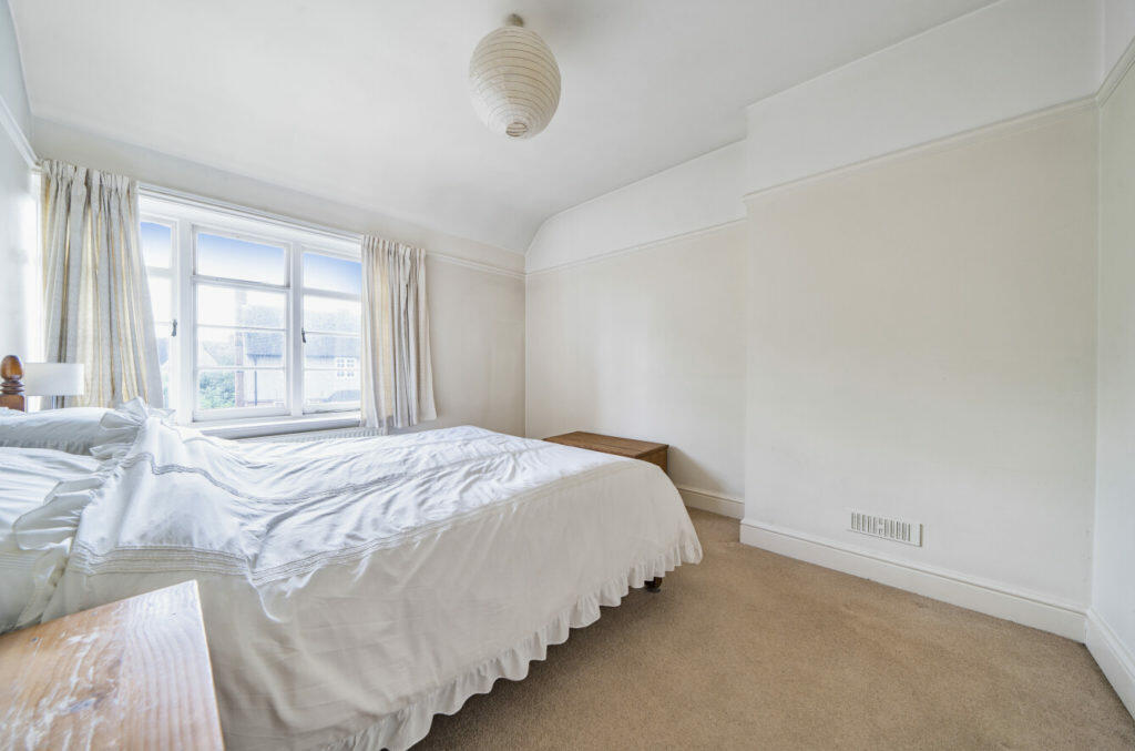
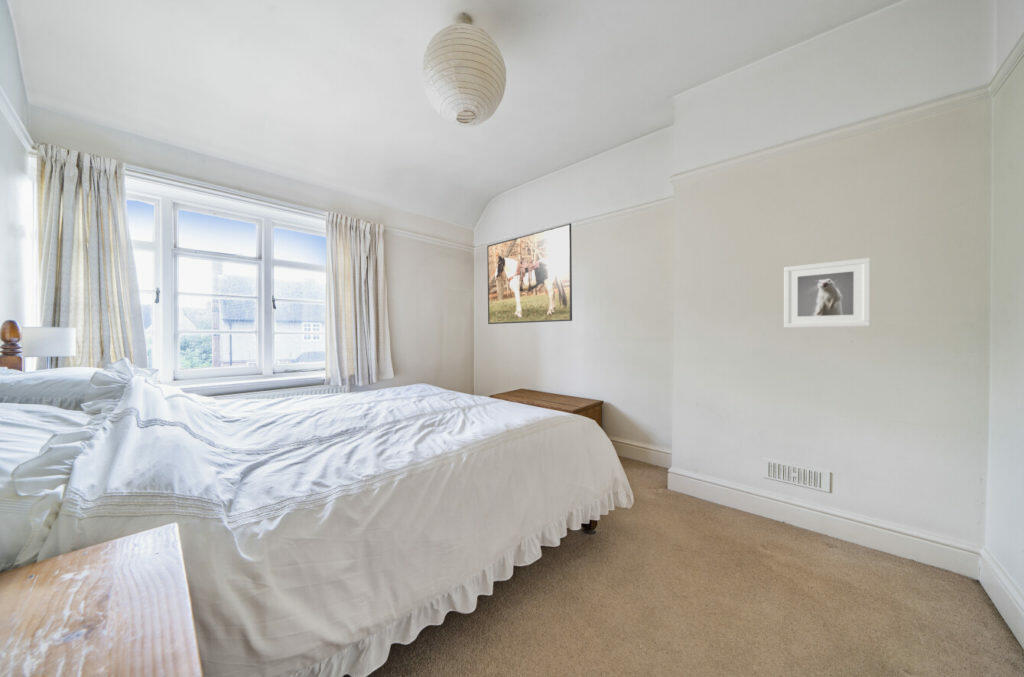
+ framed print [486,222,573,325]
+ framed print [783,257,871,328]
